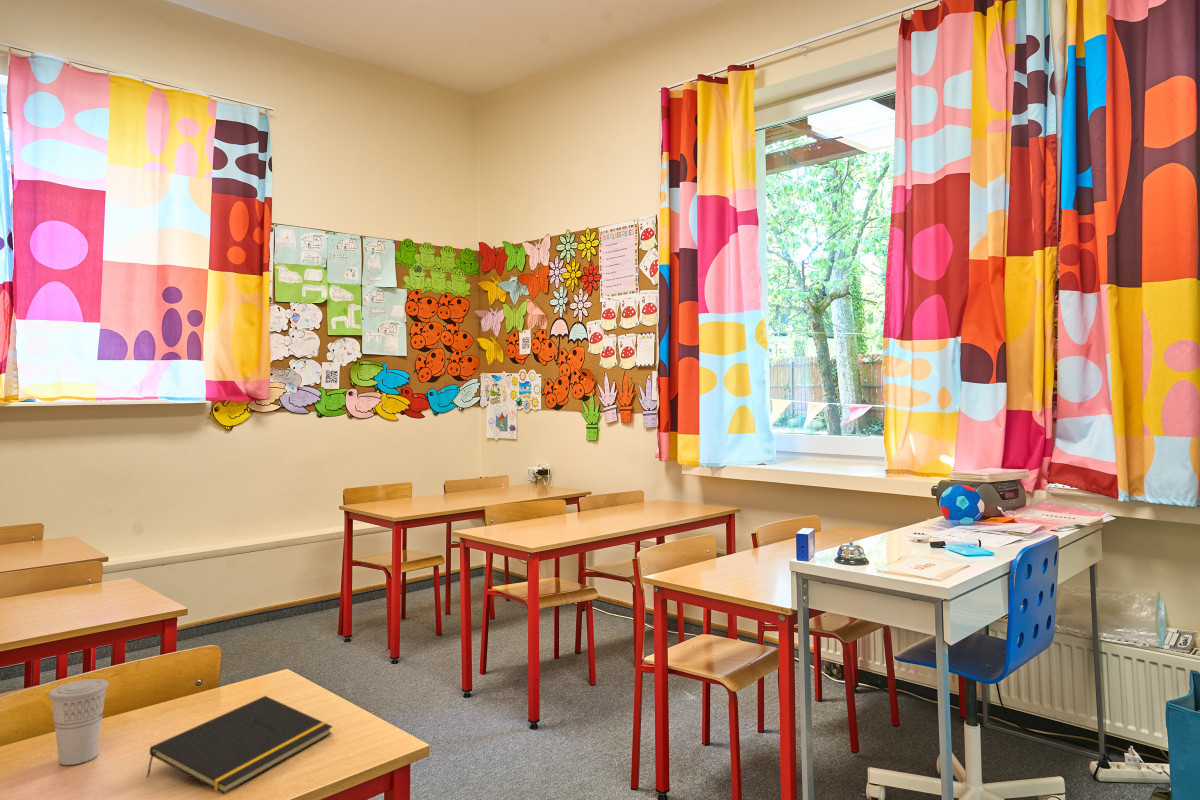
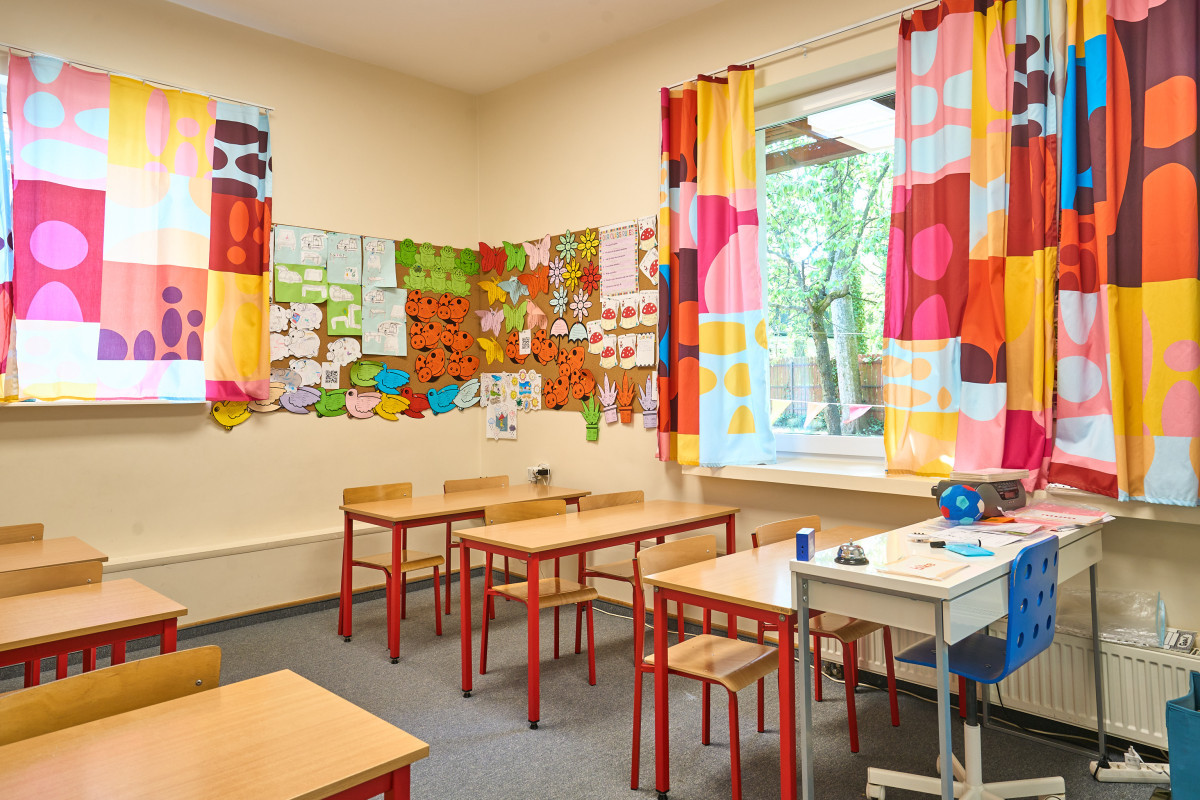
- cup [47,678,110,766]
- notepad [145,695,334,795]
